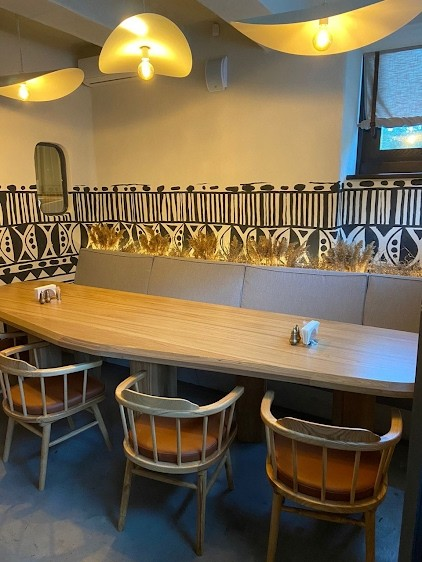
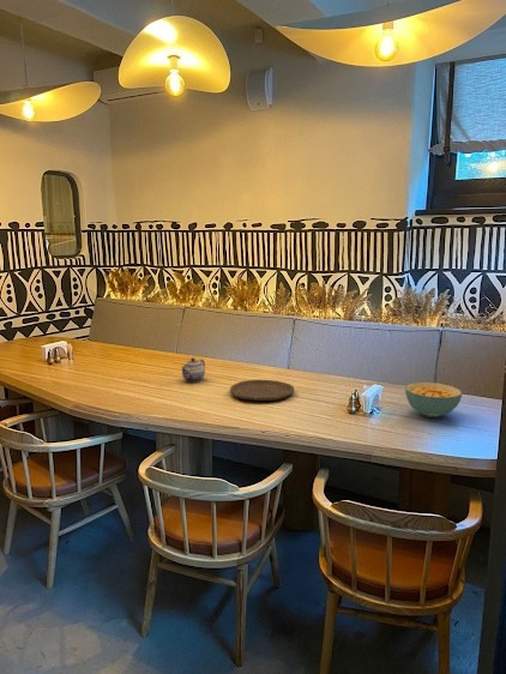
+ plate [229,379,295,402]
+ cereal bowl [404,381,463,419]
+ teapot [180,356,206,383]
